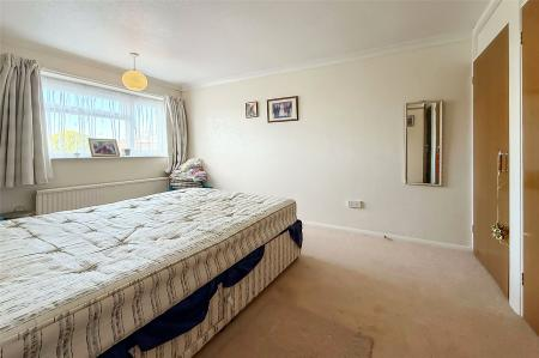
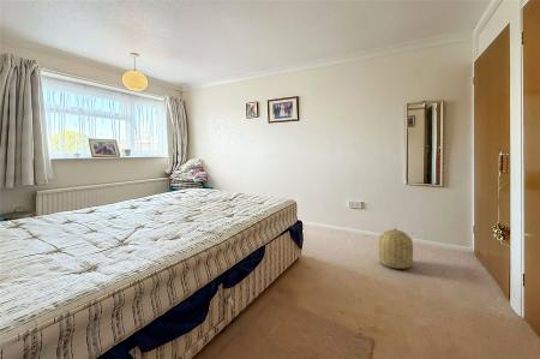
+ basket [377,227,414,270]
